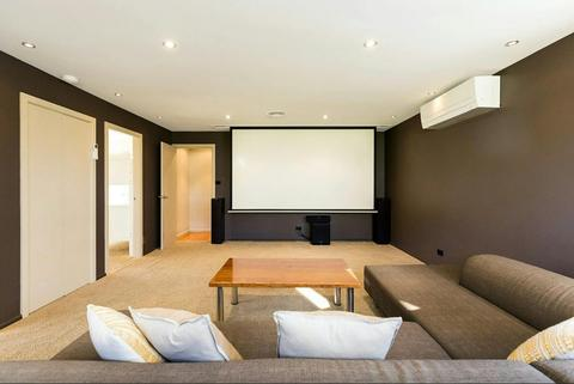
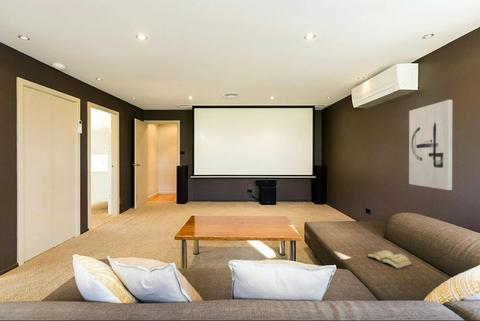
+ diary [365,249,414,270]
+ wall art [408,99,453,191]
